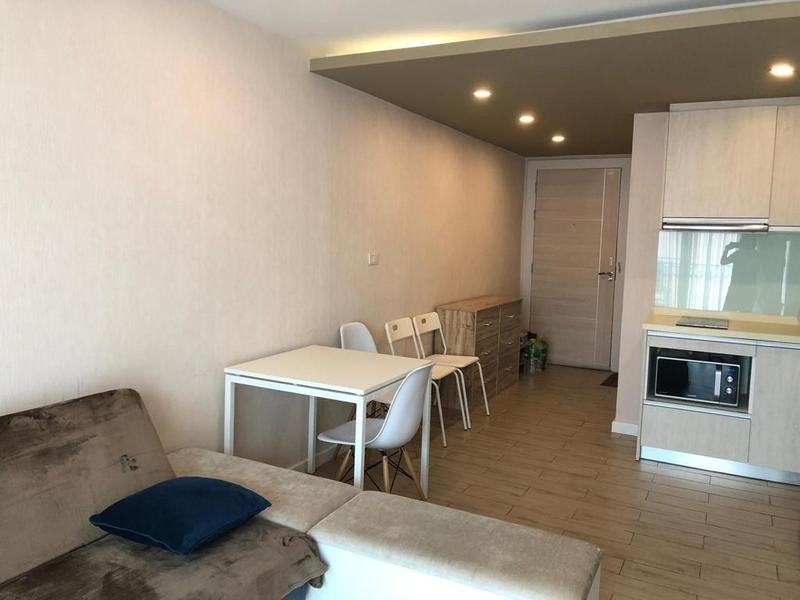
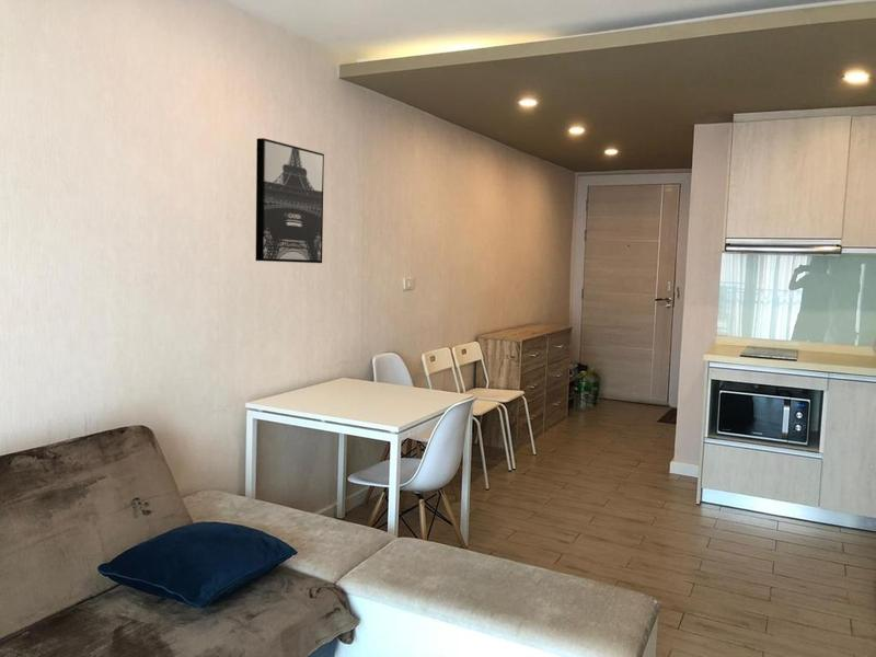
+ wall art [255,137,325,264]
